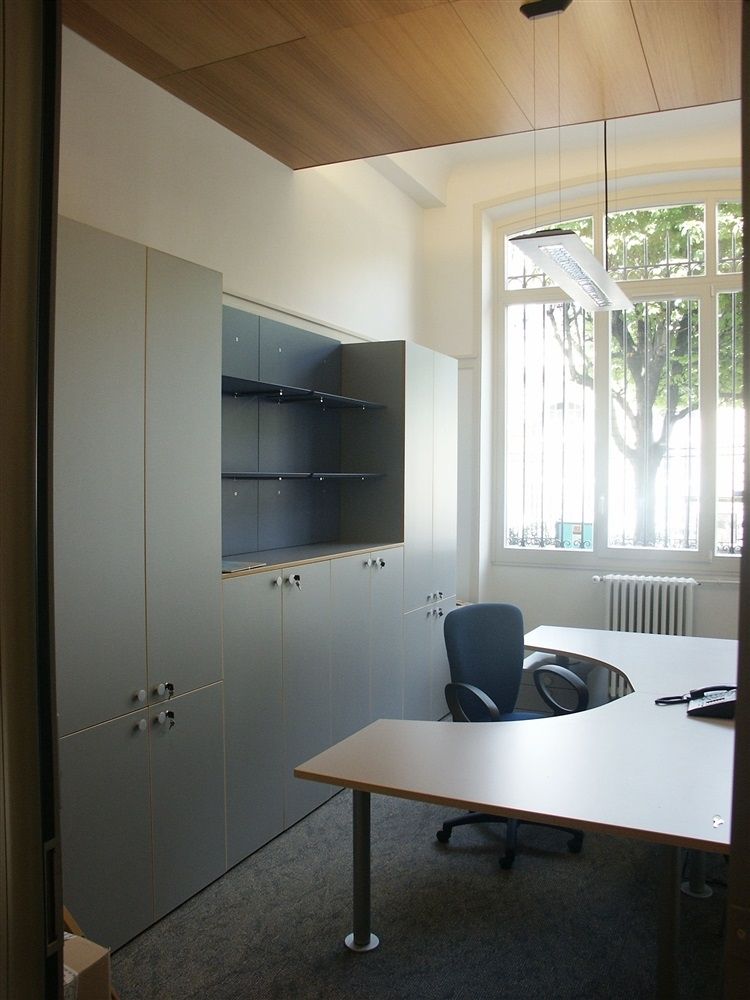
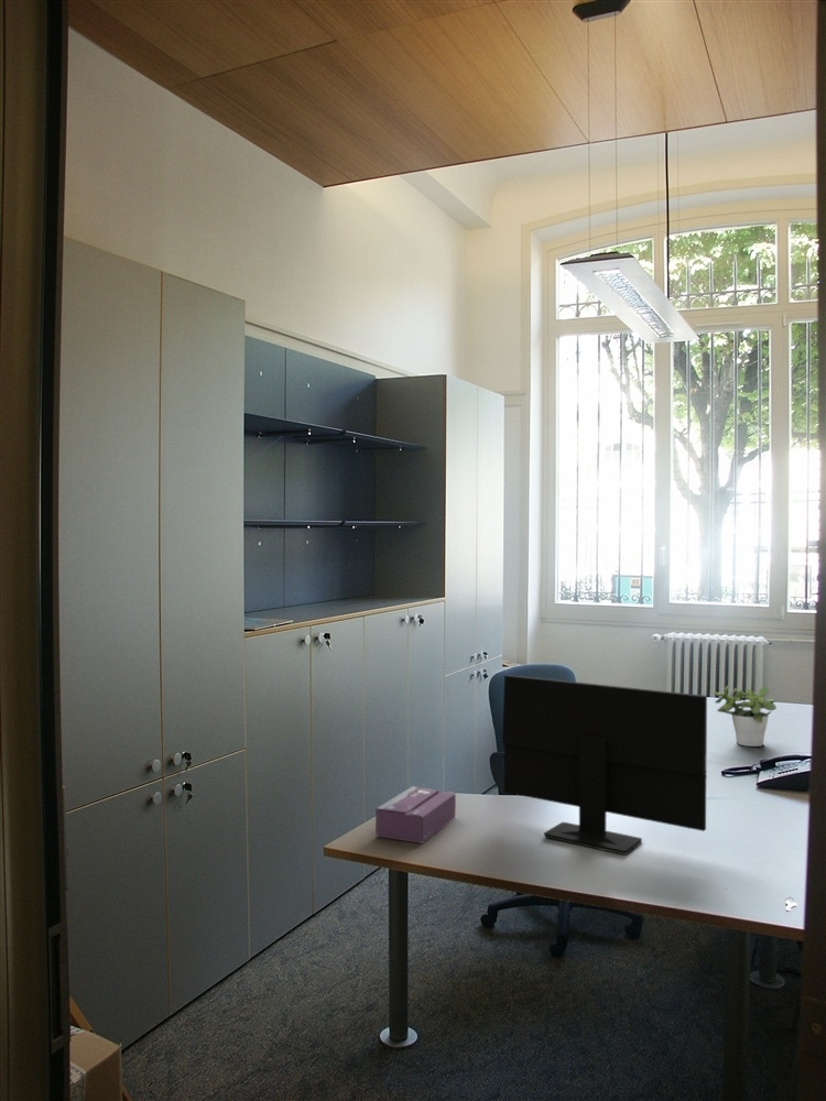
+ potted plant [713,684,778,748]
+ tissue box [374,785,457,844]
+ computer monitor [501,674,708,855]
